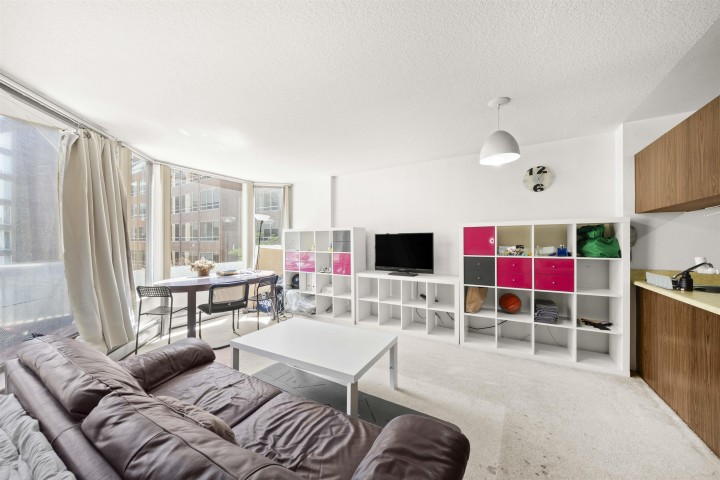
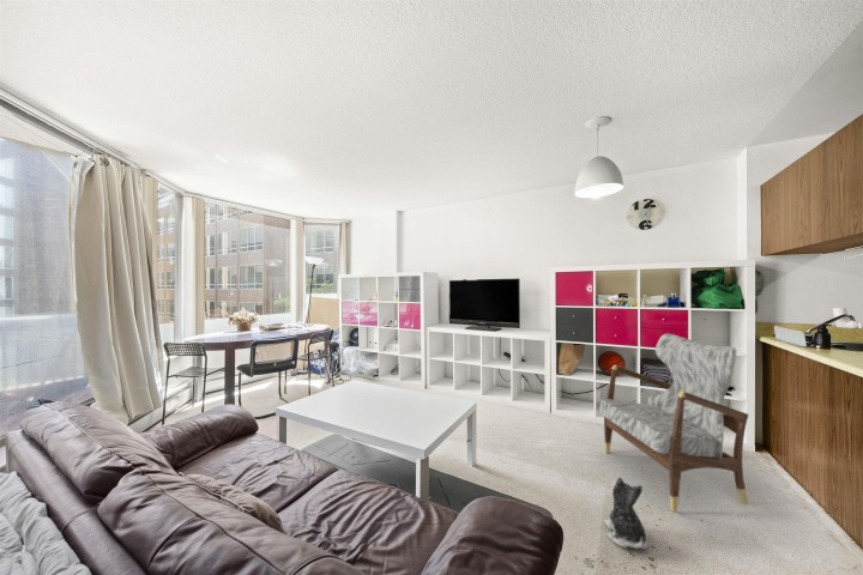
+ plush toy [603,476,650,550]
+ armchair [598,332,749,513]
